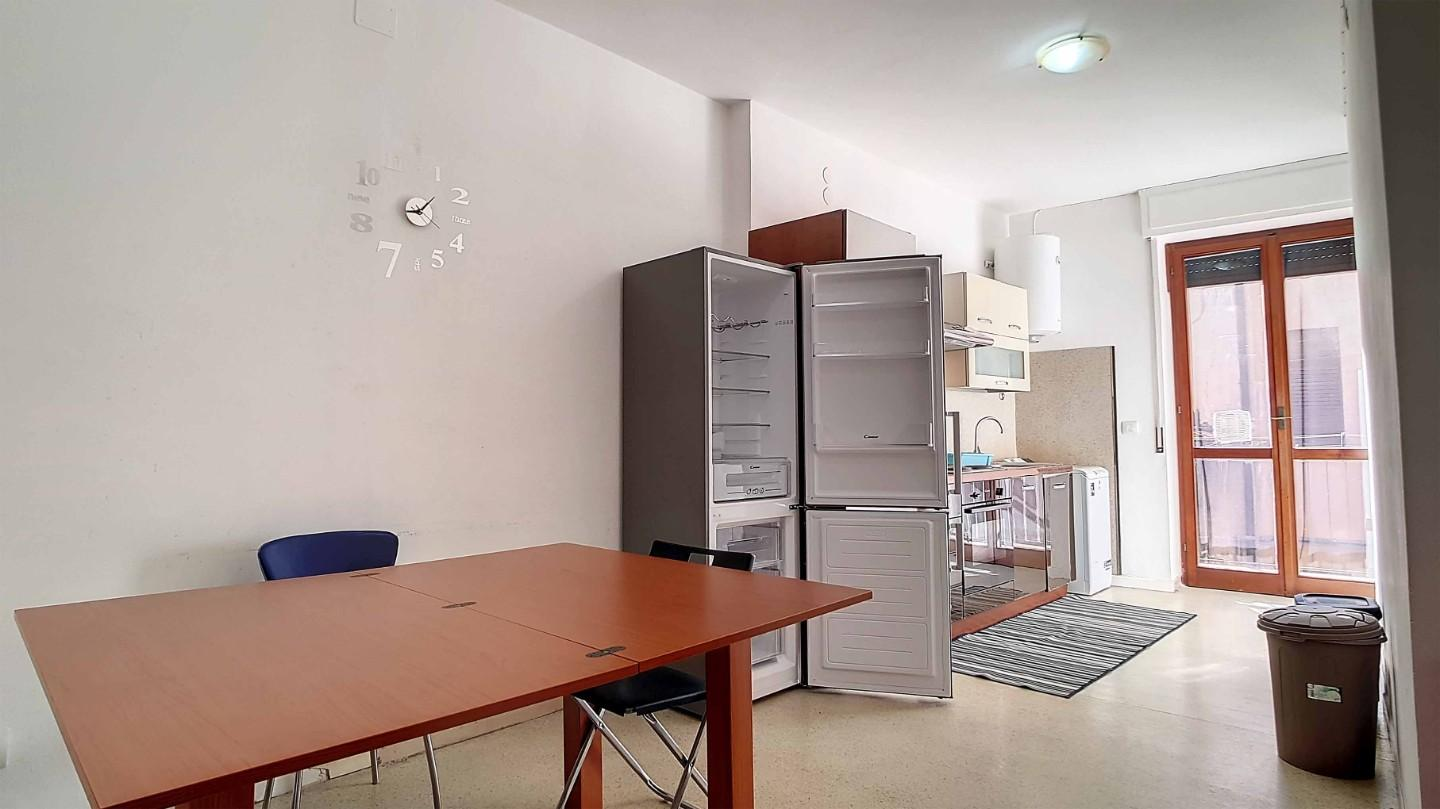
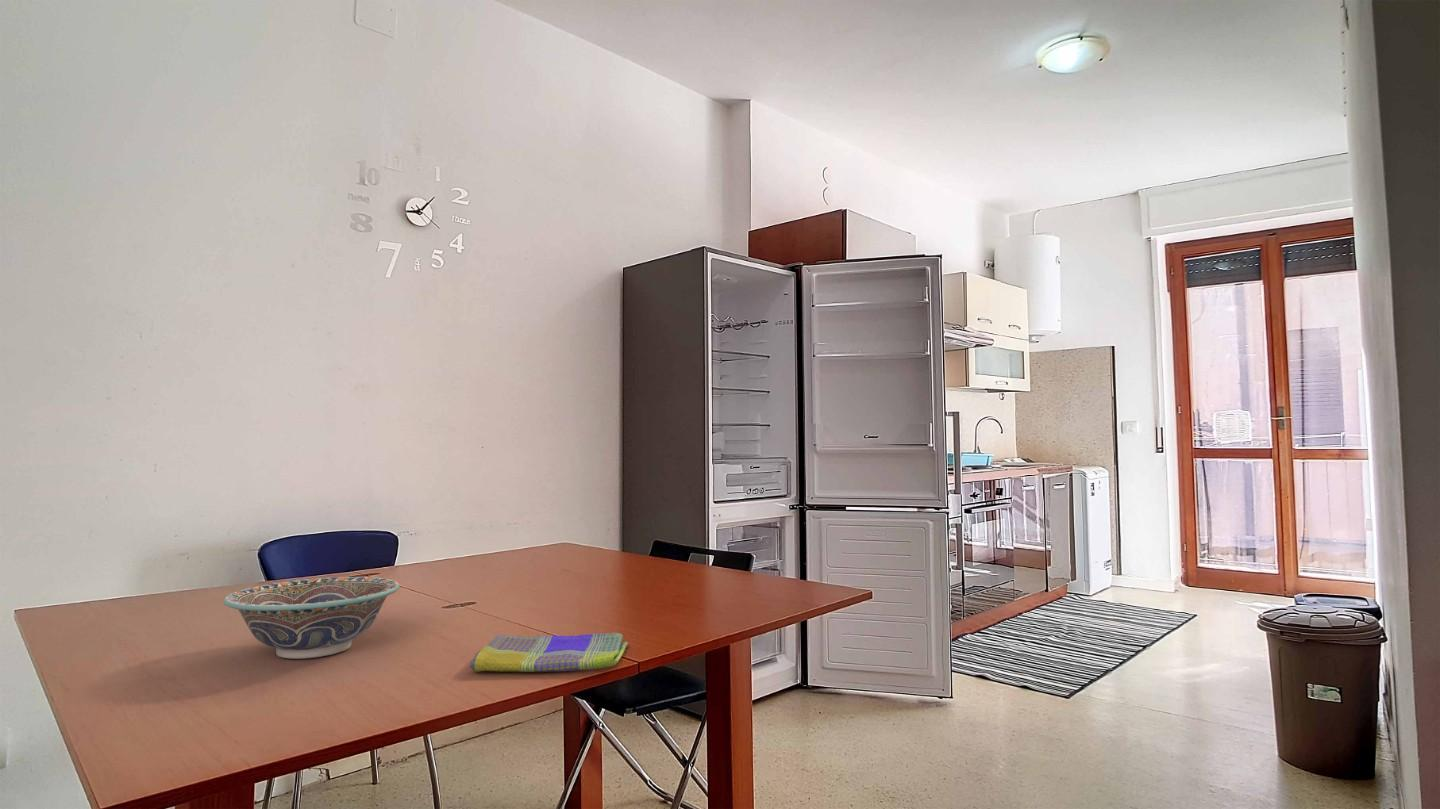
+ dish towel [469,632,629,673]
+ decorative bowl [223,576,400,660]
